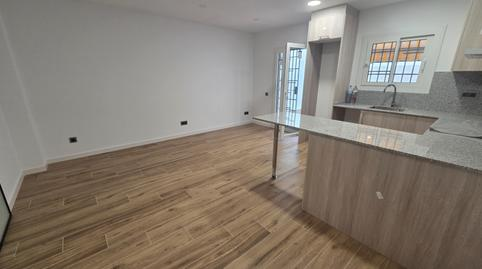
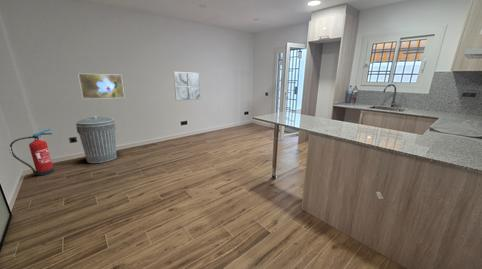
+ trash can [75,115,118,164]
+ wall art [173,71,201,102]
+ fire extinguisher [9,128,55,177]
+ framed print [77,72,126,100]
